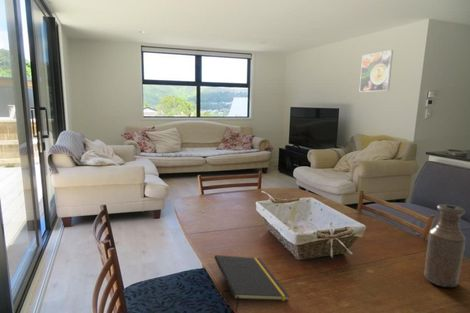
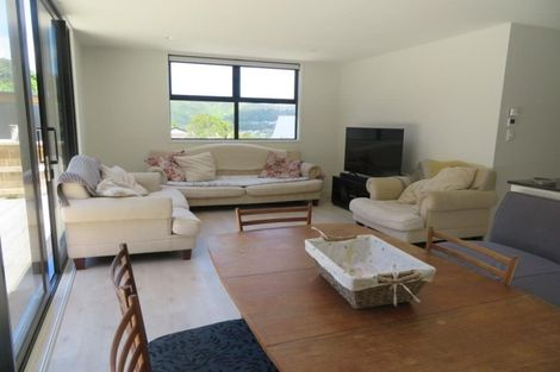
- bottle [423,203,467,288]
- notepad [214,254,290,312]
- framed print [358,49,394,93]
